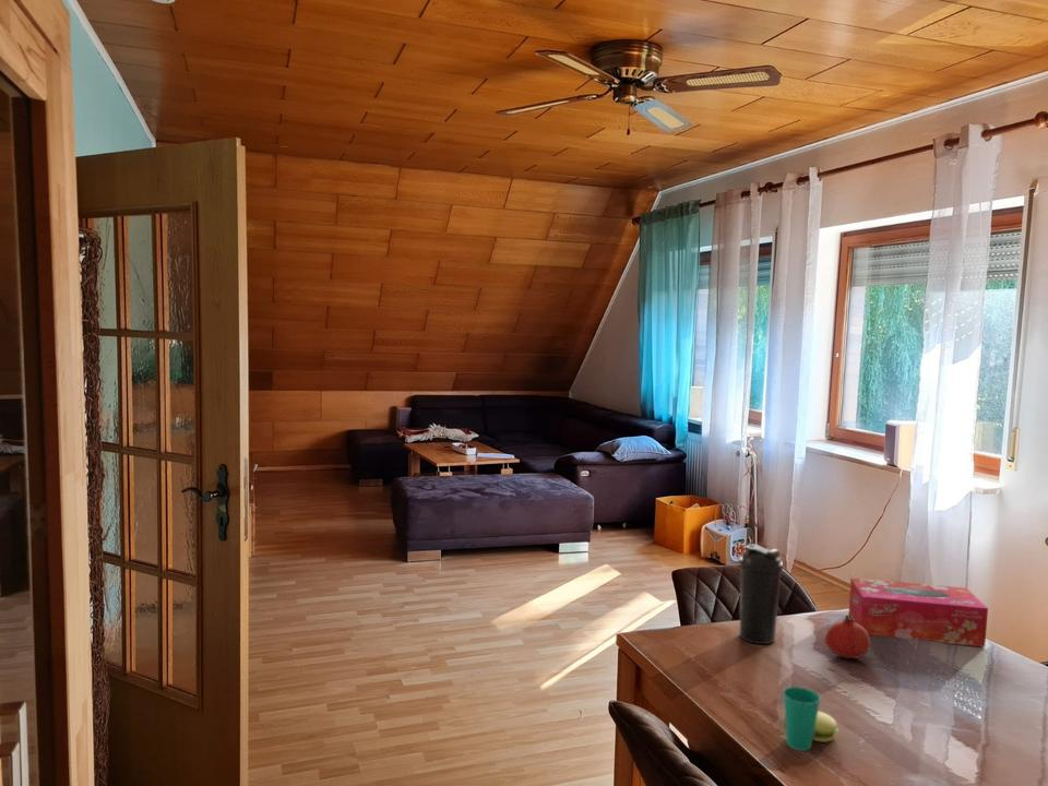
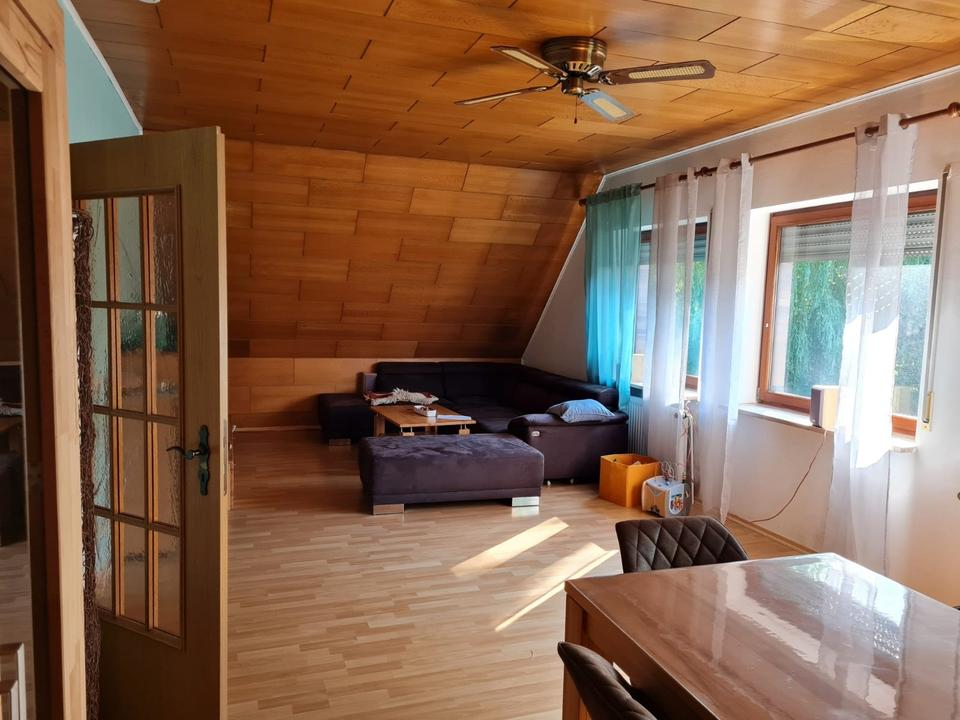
- cup [782,686,838,752]
- tissue box [847,576,989,648]
- water bottle [739,543,784,645]
- fruit [824,615,871,659]
